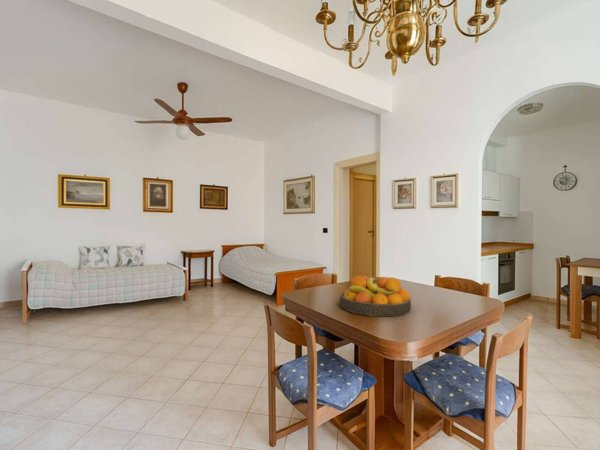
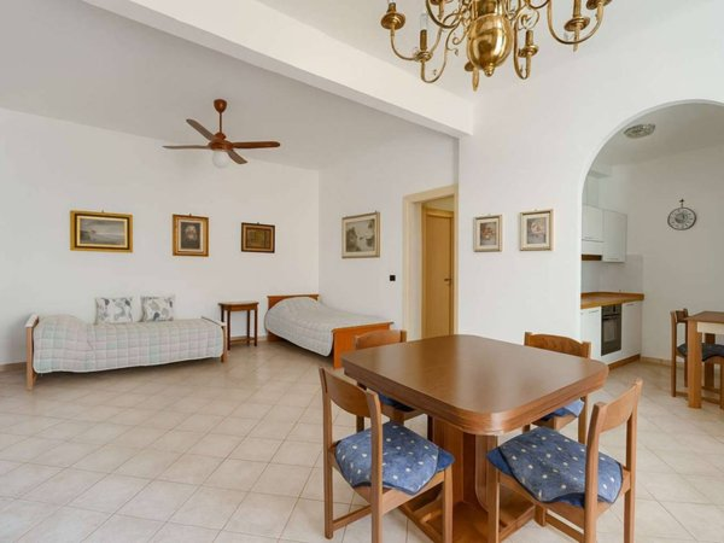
- fruit bowl [339,275,412,317]
